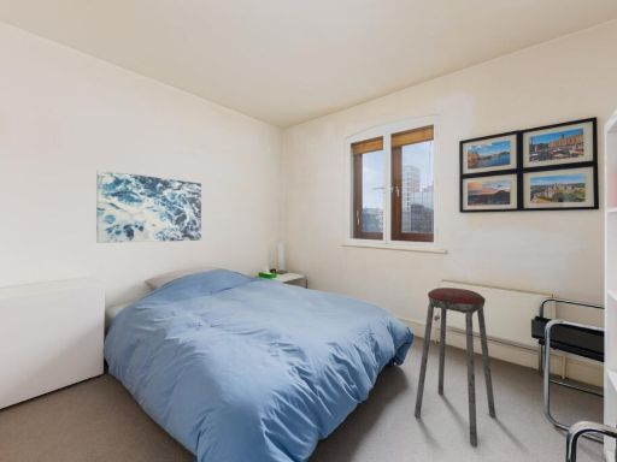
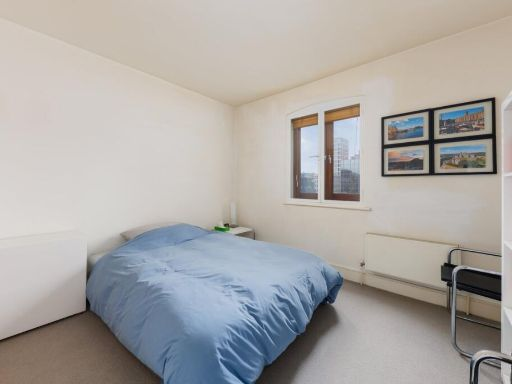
- music stool [413,286,496,448]
- wall art [95,168,202,244]
